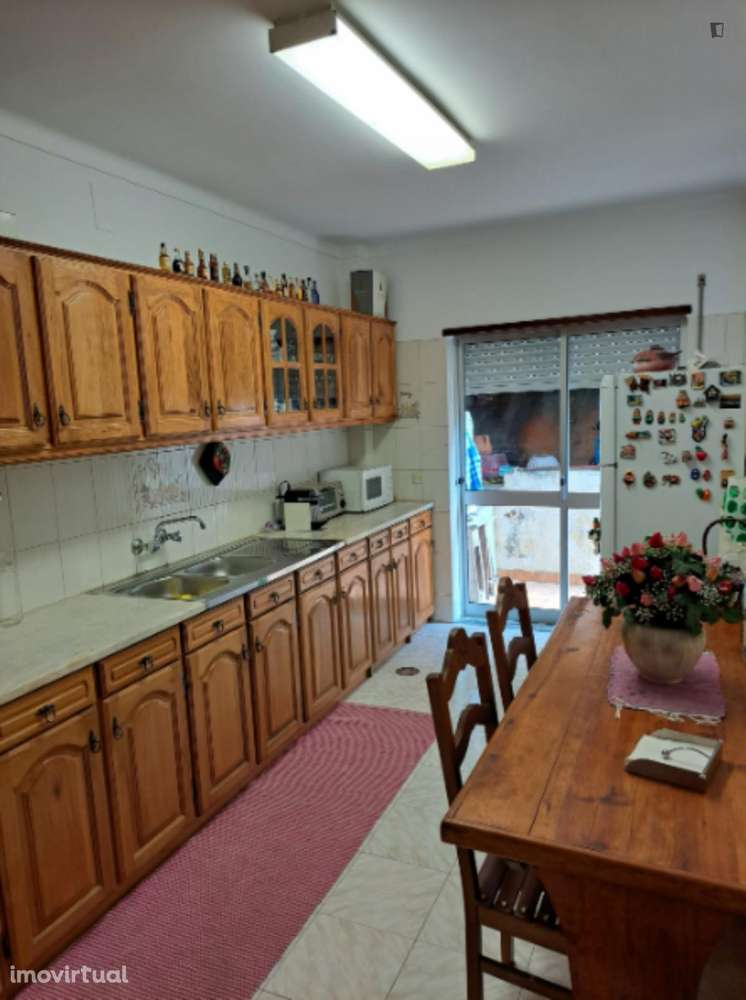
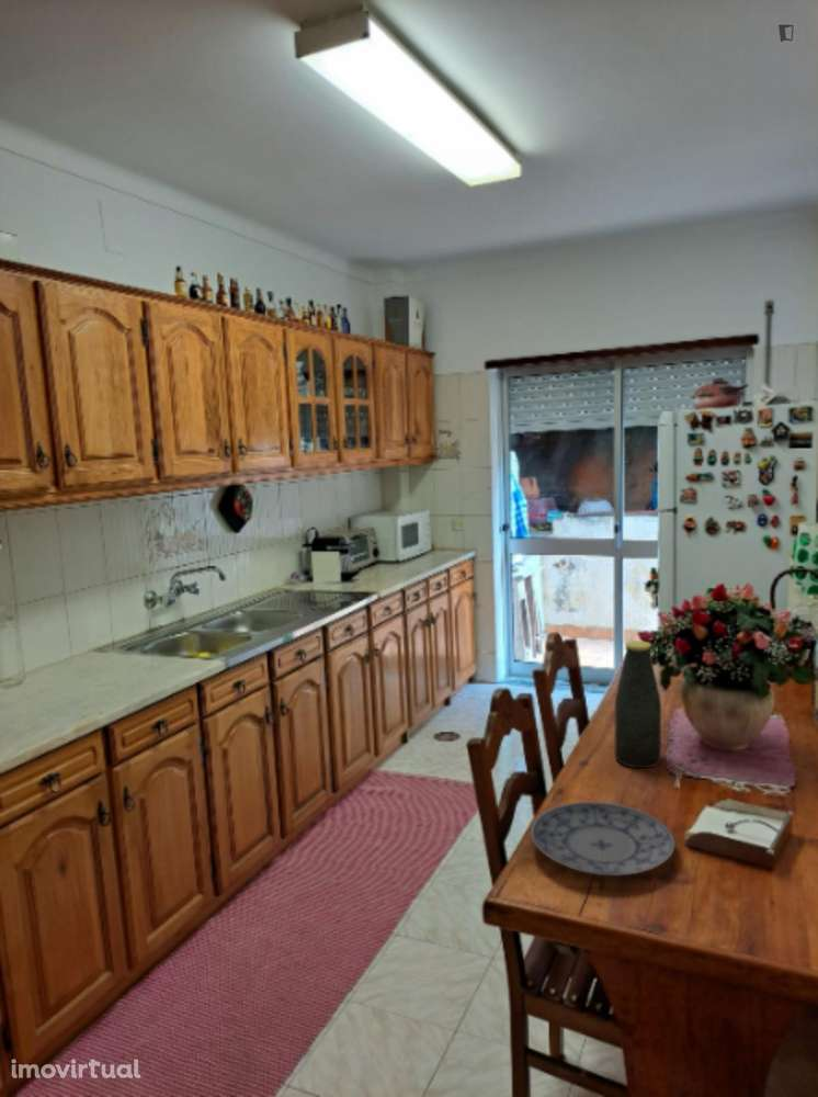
+ bottle [614,640,662,769]
+ plate [530,801,677,877]
